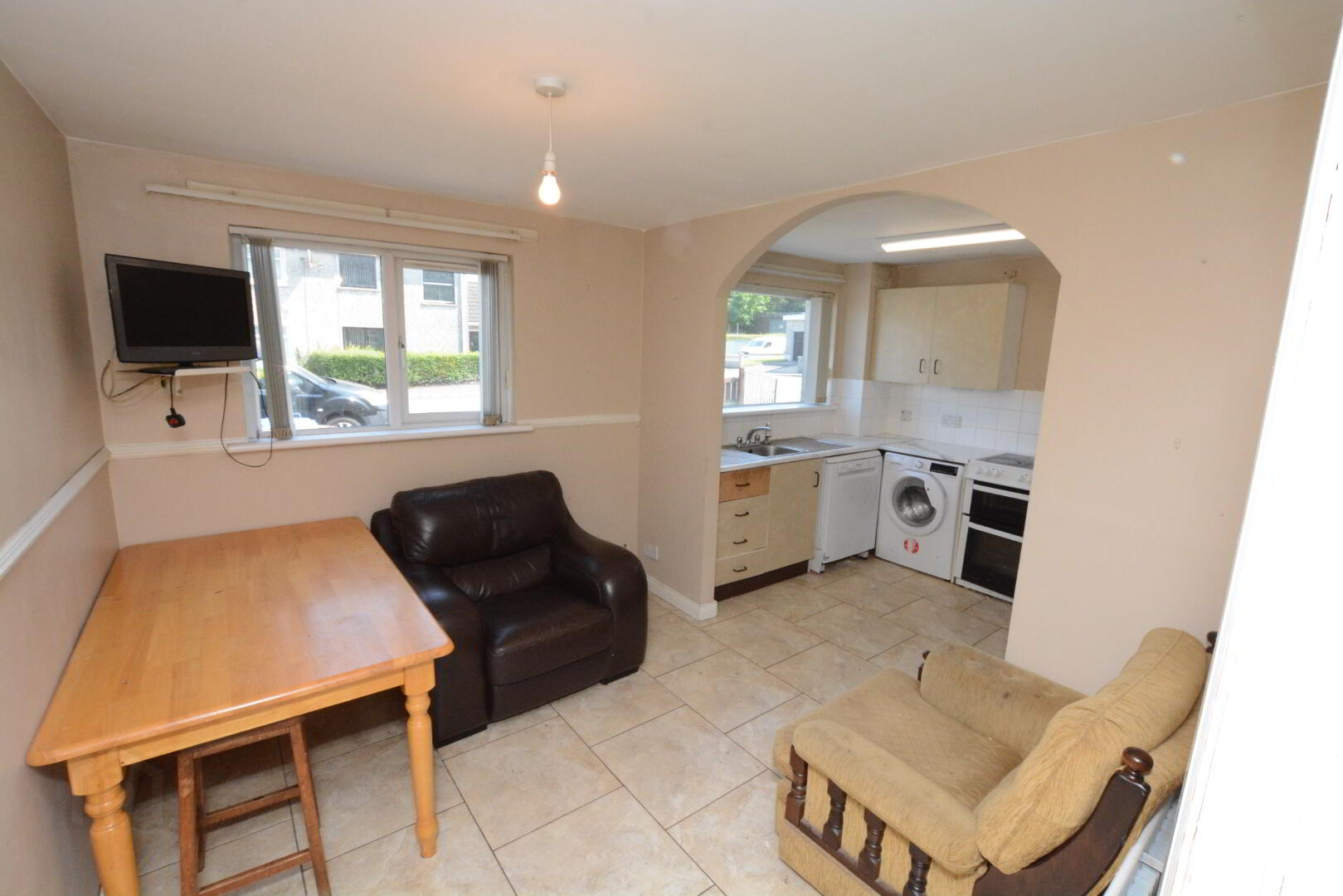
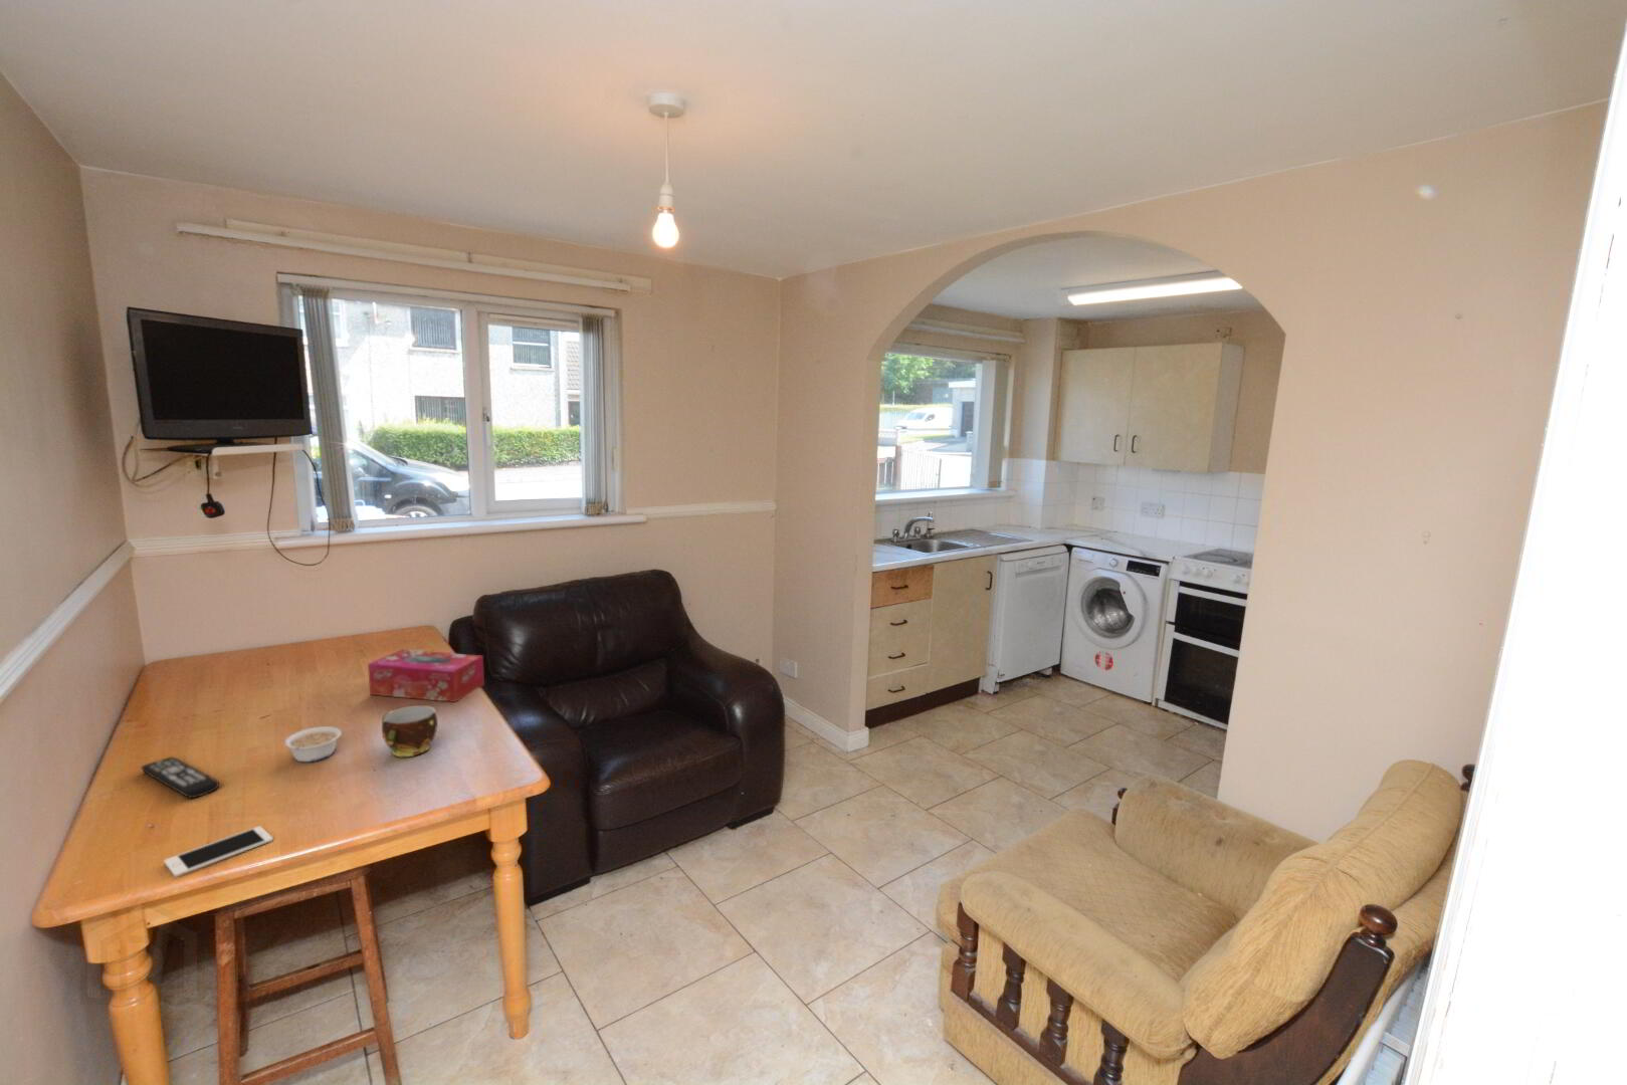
+ legume [283,725,343,764]
+ cell phone [162,825,274,878]
+ tissue box [367,648,486,704]
+ cup [380,705,439,758]
+ remote control [139,756,220,799]
